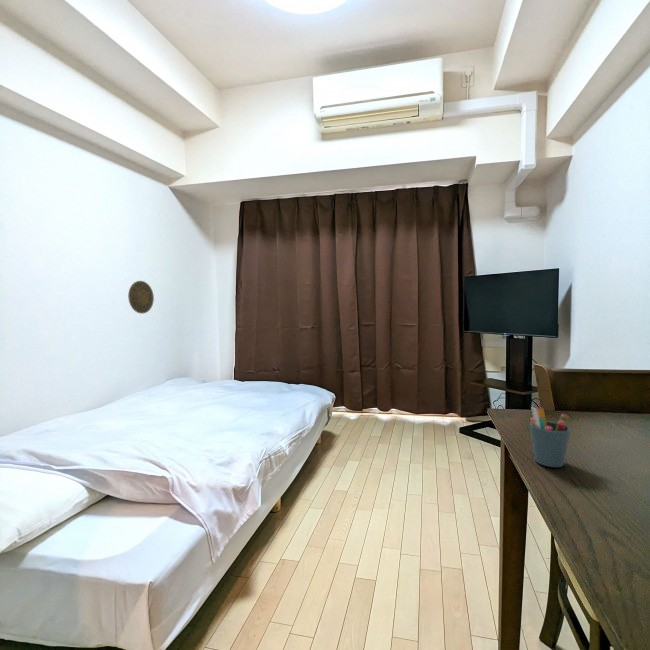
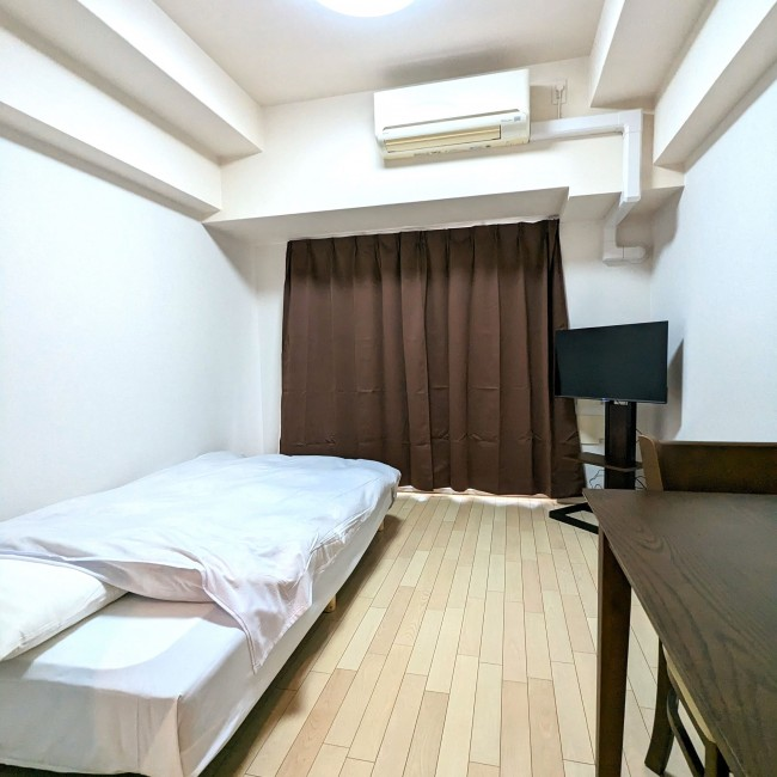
- decorative plate [127,280,155,315]
- pen holder [528,406,572,468]
